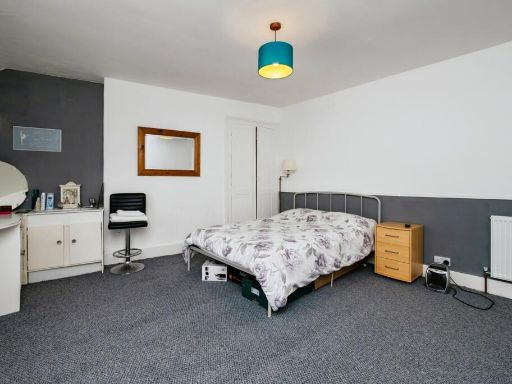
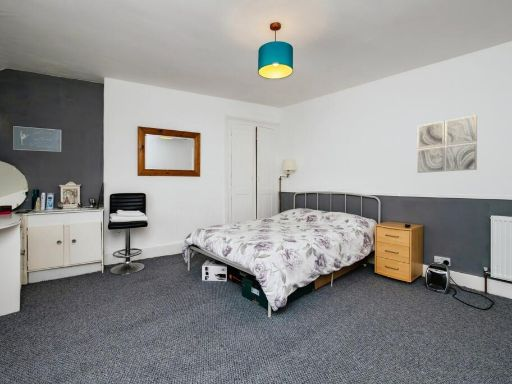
+ wall art [417,114,478,174]
